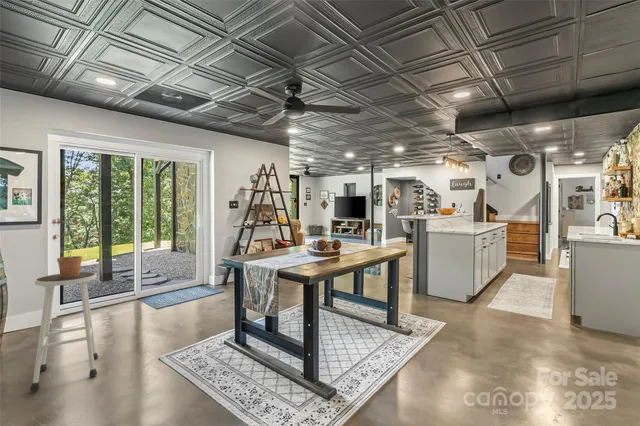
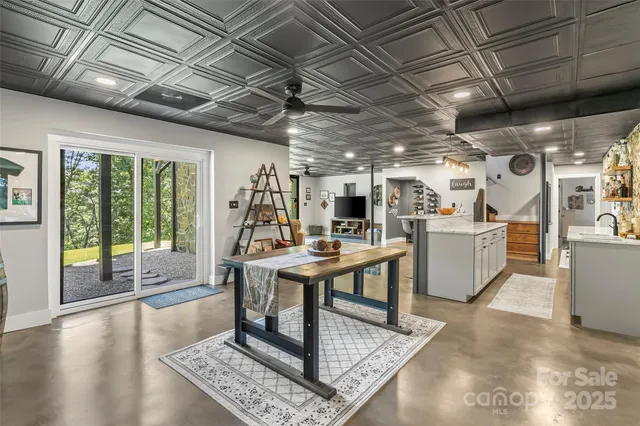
- potted plant [51,218,85,278]
- stool [29,271,99,392]
